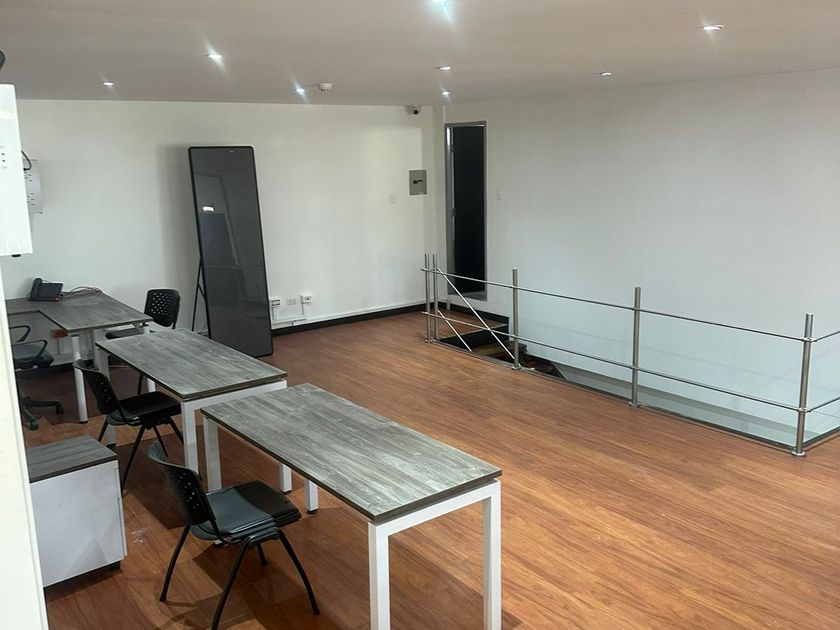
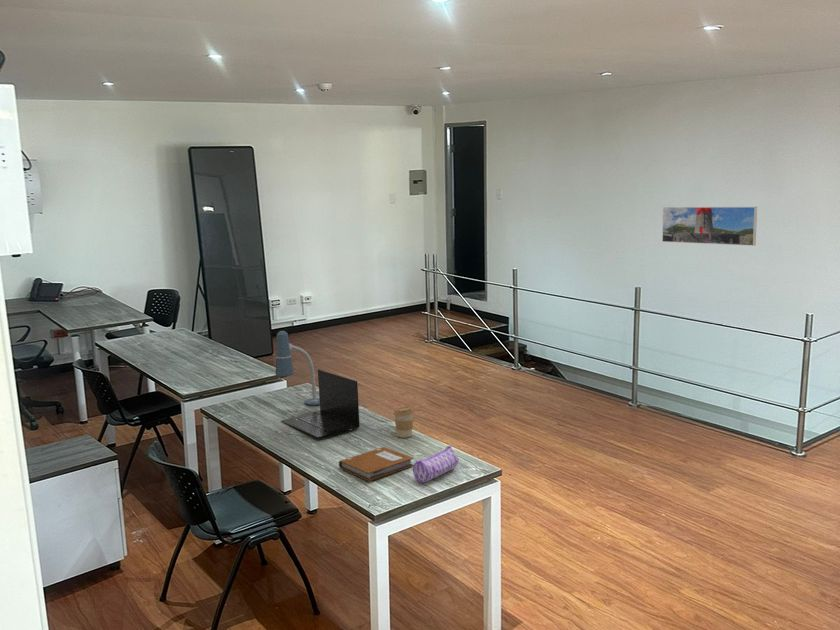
+ desk lamp [275,330,320,406]
+ notebook [338,446,414,482]
+ coffee cup [393,406,415,439]
+ pencil case [412,445,459,484]
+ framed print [661,206,758,247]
+ laptop [280,369,361,440]
